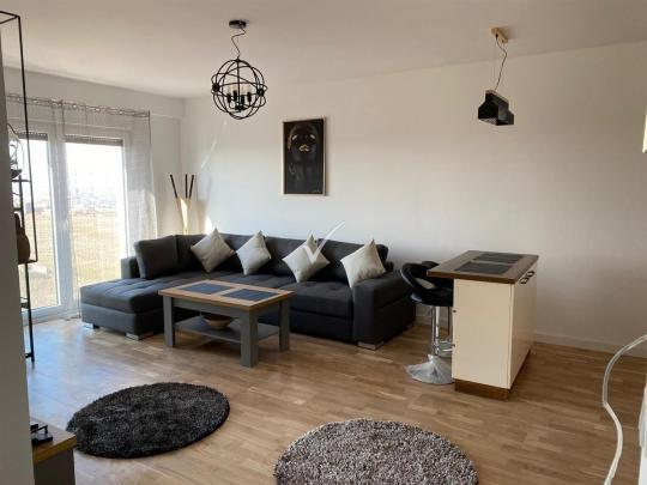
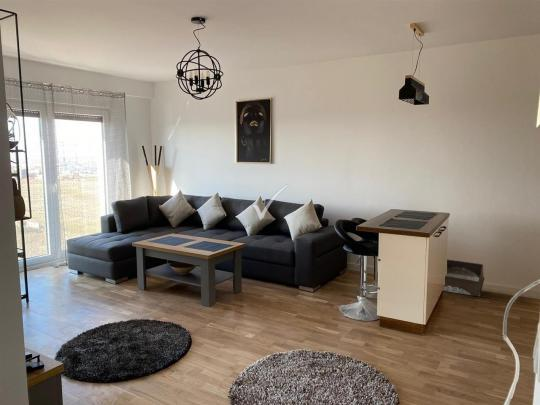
+ storage bin [442,259,485,297]
